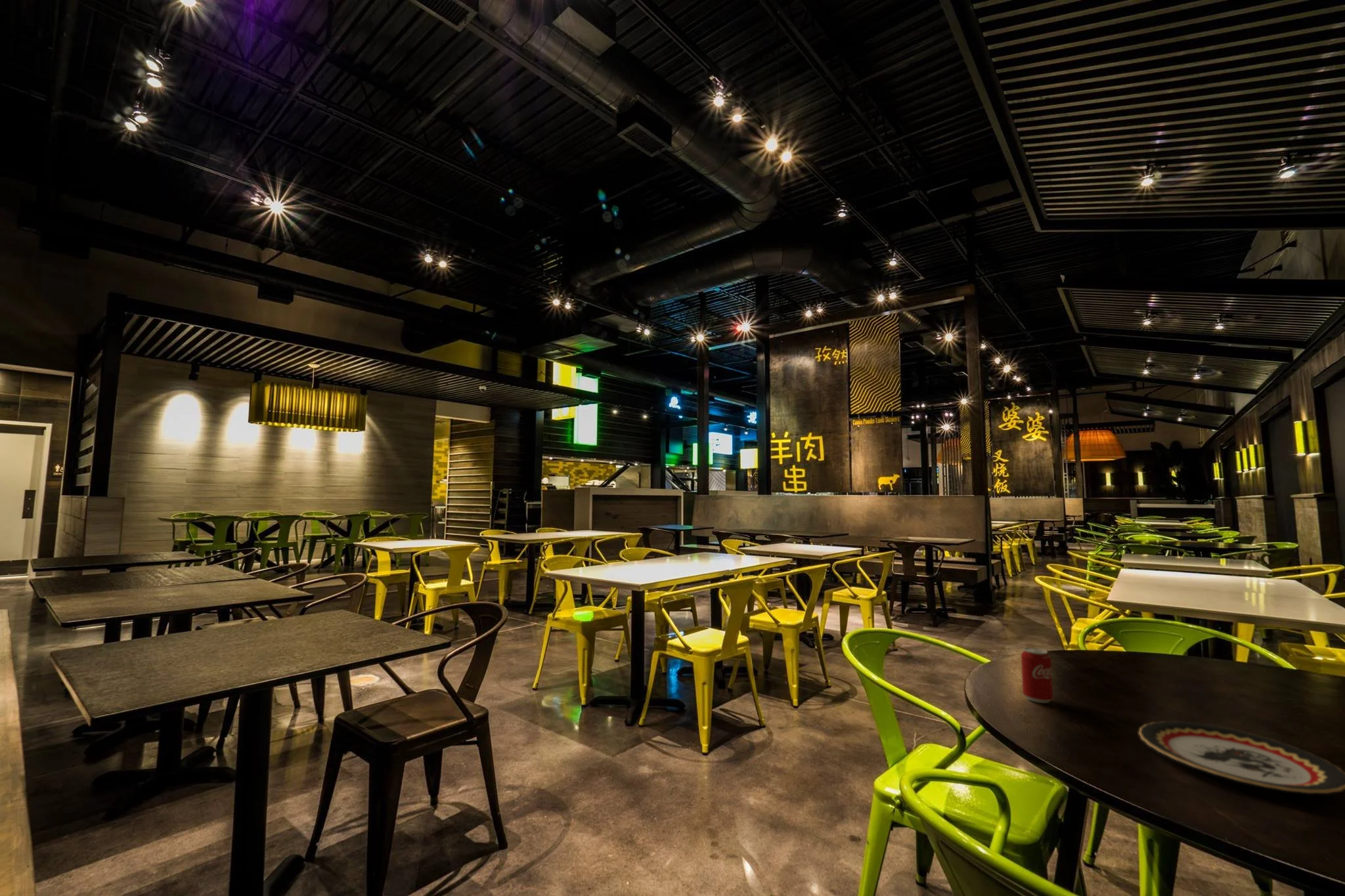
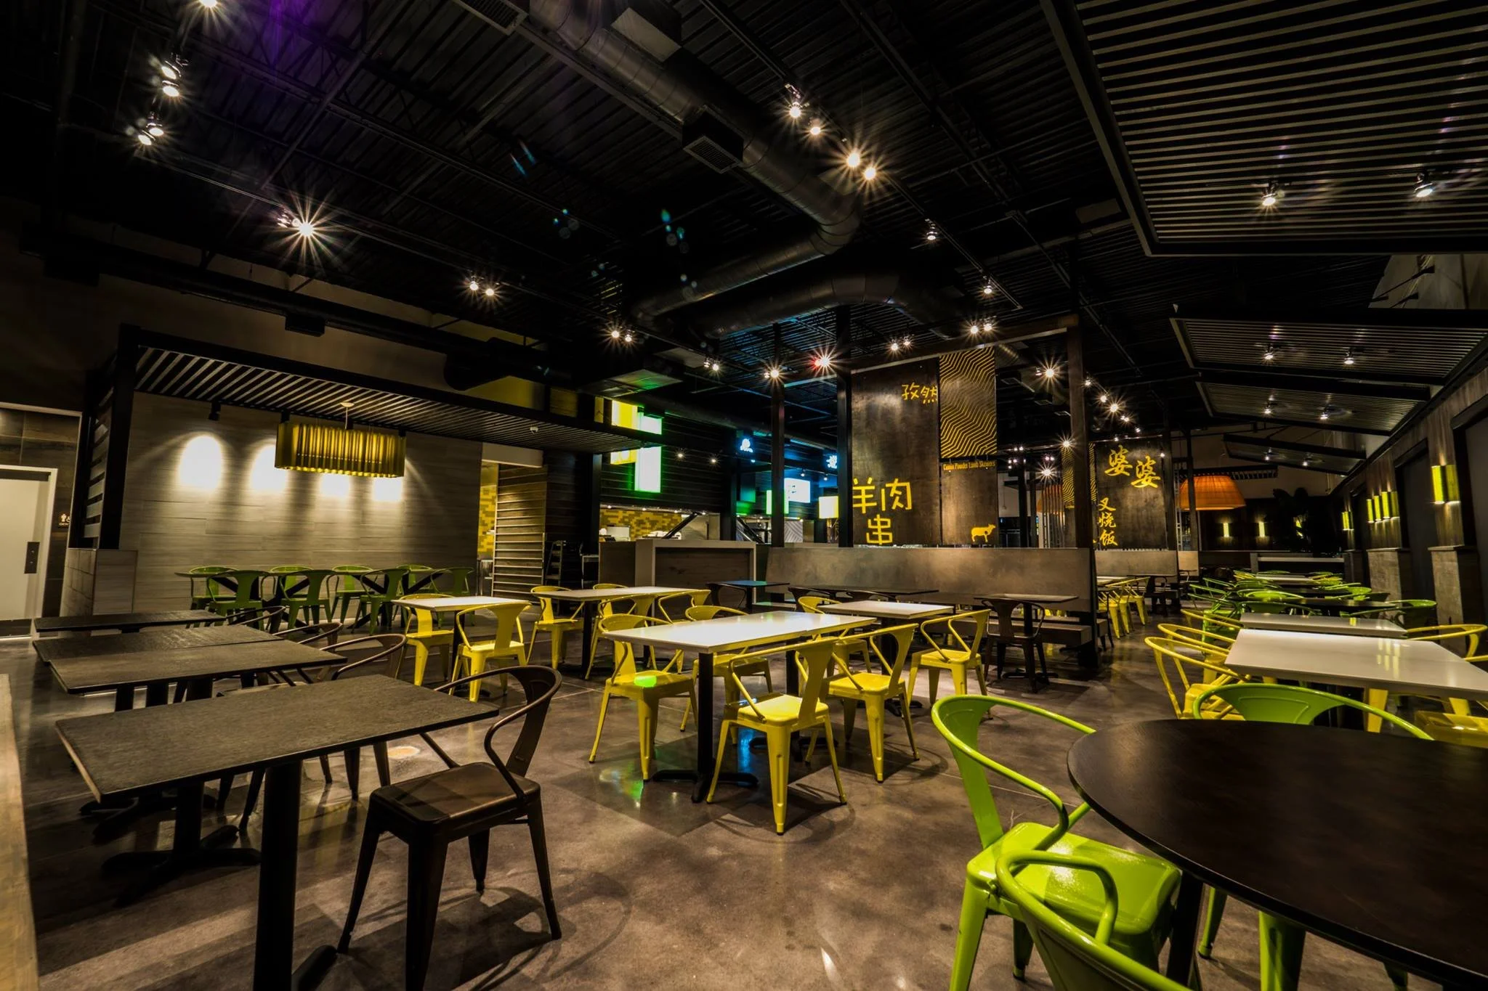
- plate [1138,721,1345,794]
- beverage can [1021,647,1053,704]
